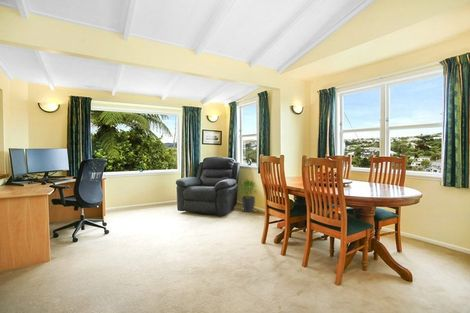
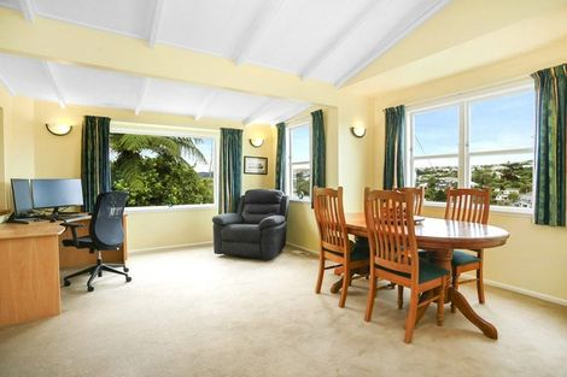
- potted plant [238,178,258,213]
